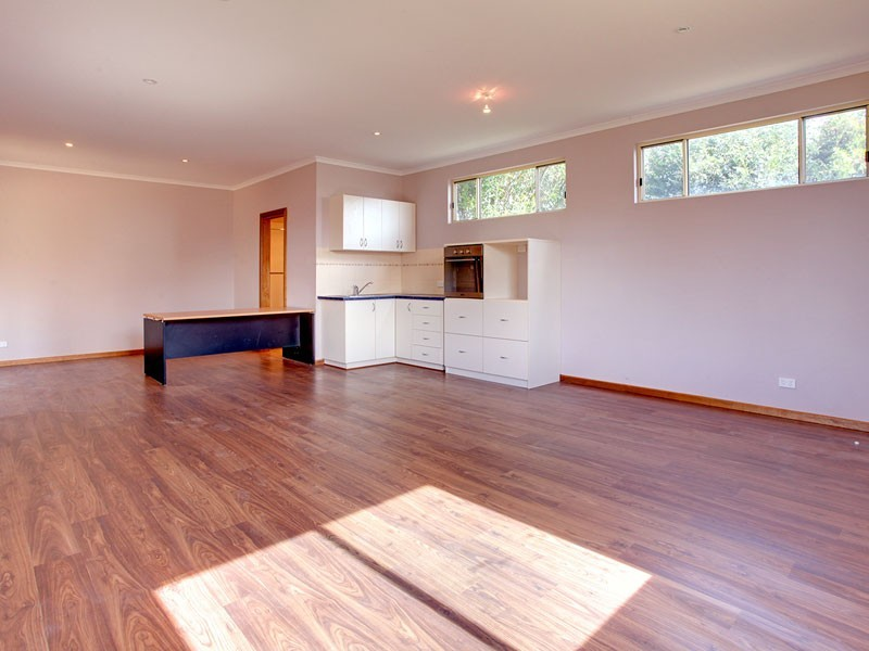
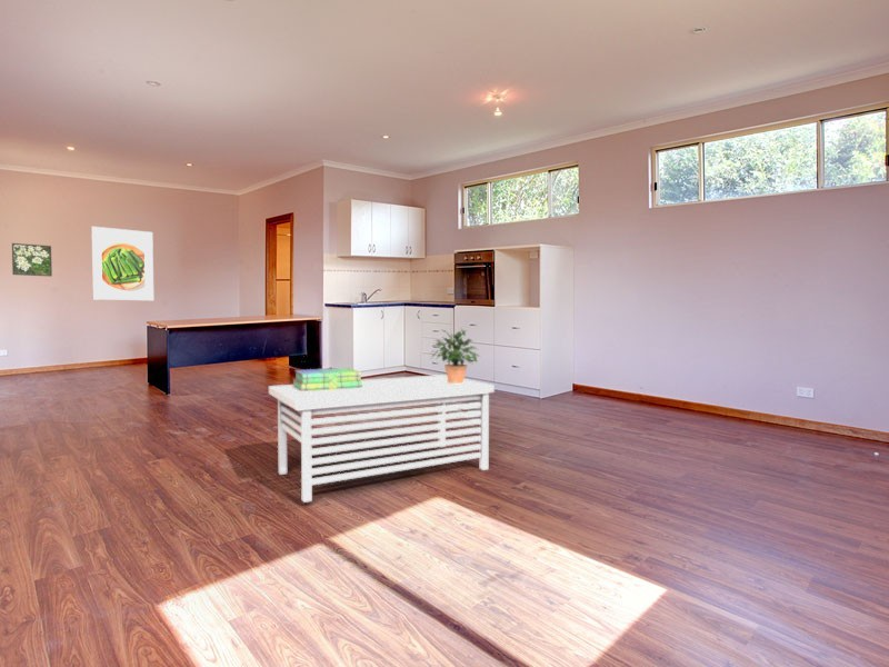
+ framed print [90,226,154,301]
+ coffee table [268,374,496,504]
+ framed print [11,242,53,278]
+ stack of books [291,367,363,391]
+ potted plant [429,326,481,385]
